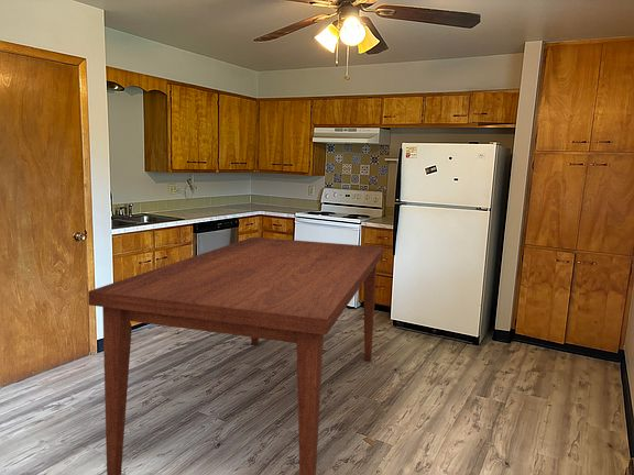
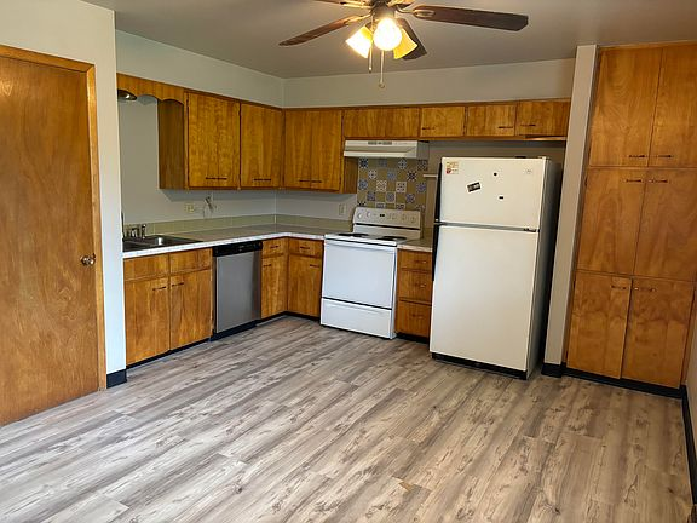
- dining table [87,236,385,475]
